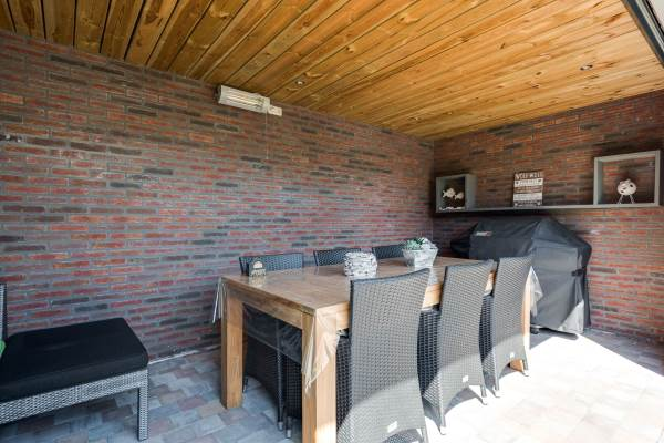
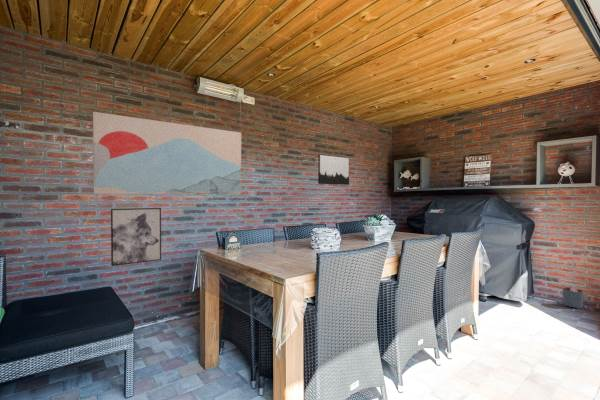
+ planter [562,286,585,310]
+ wall art [110,207,162,267]
+ wall art [92,111,242,195]
+ wall art [317,153,350,186]
